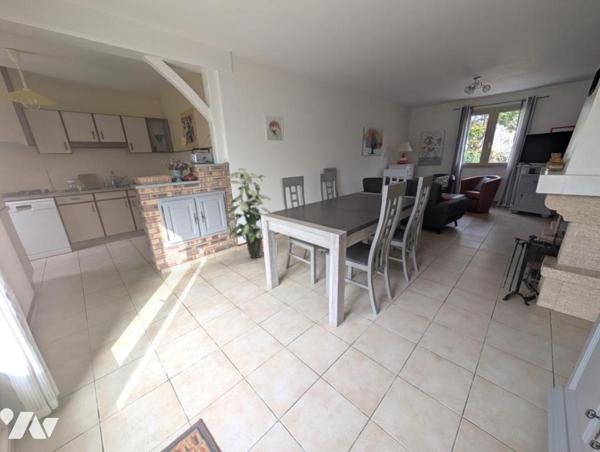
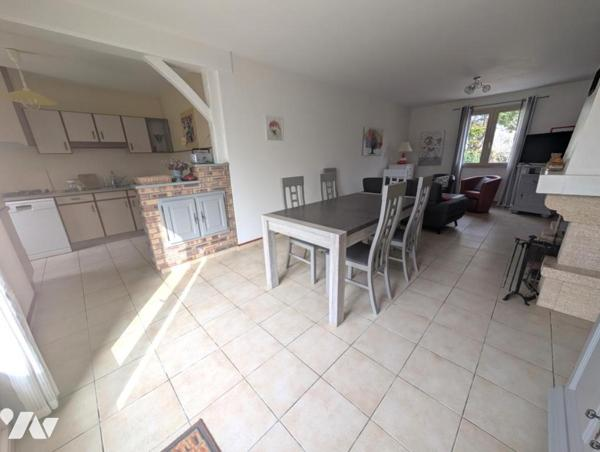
- indoor plant [223,167,272,260]
